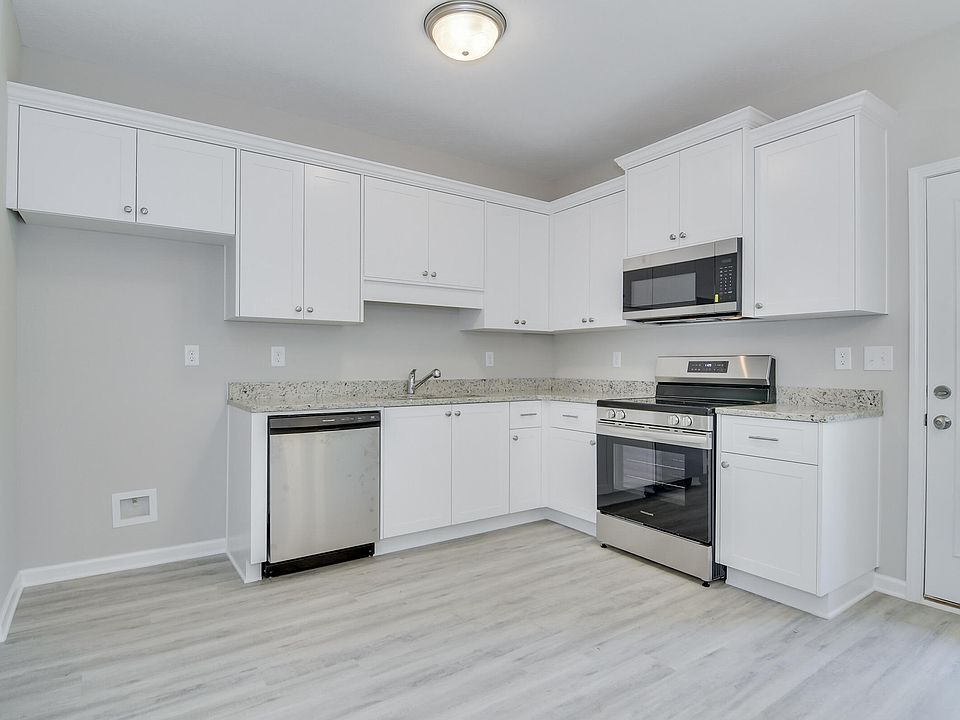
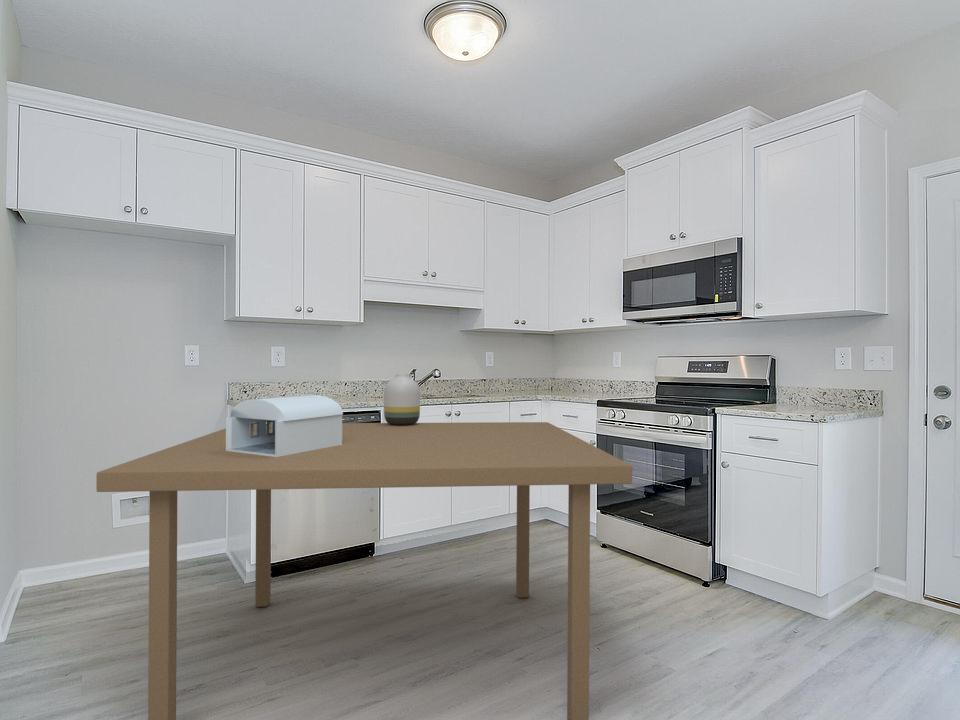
+ vase [383,373,421,425]
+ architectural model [225,394,344,457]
+ dining table [95,421,633,720]
